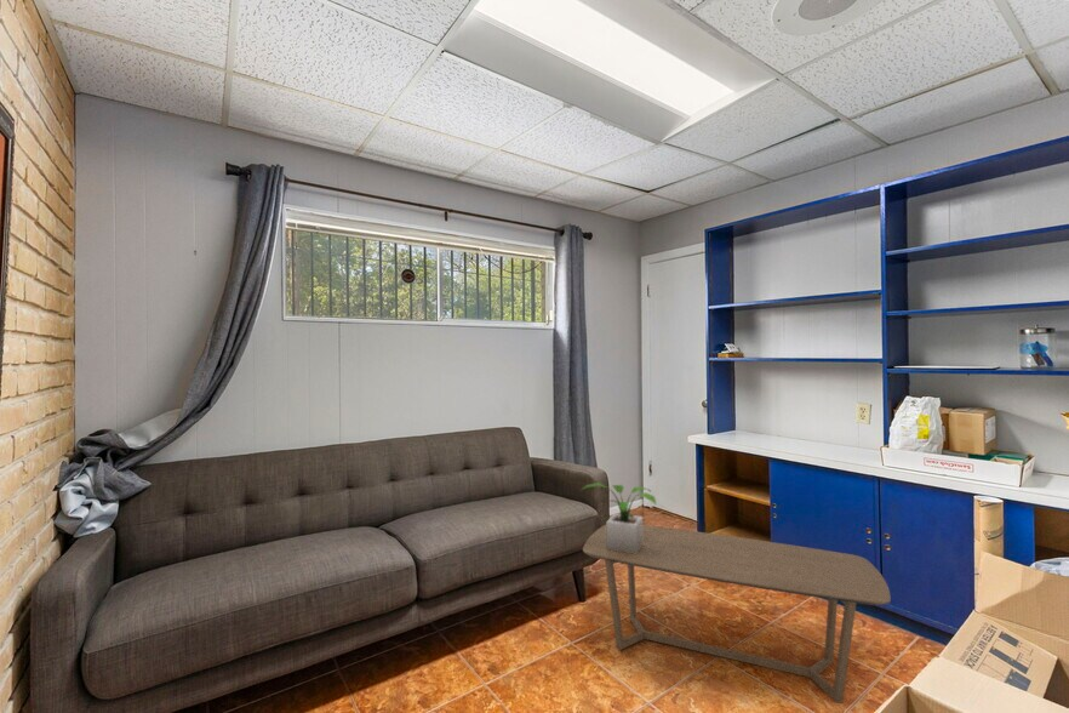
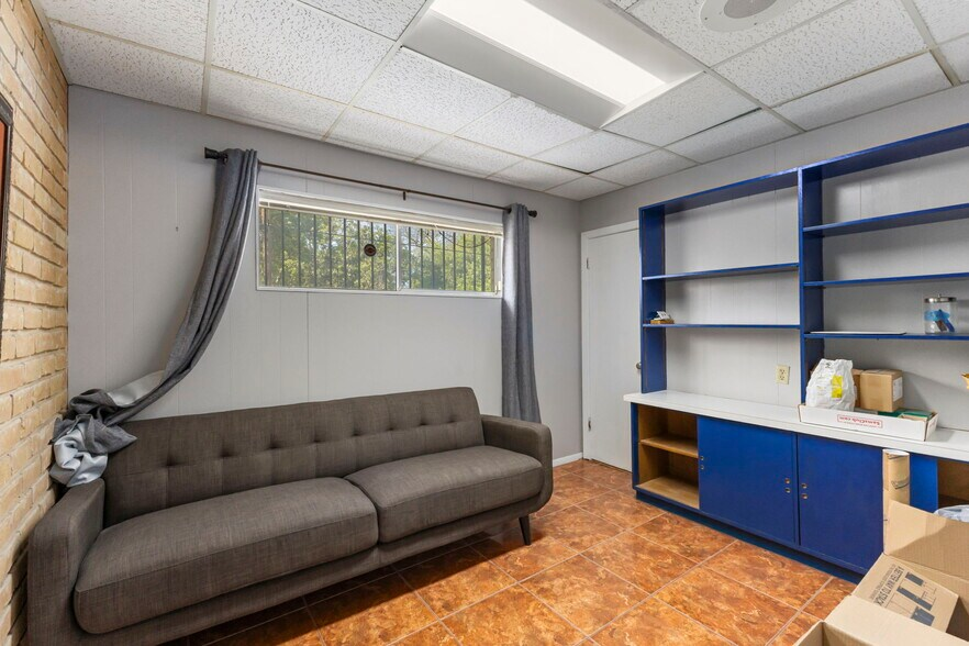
- coffee table [582,524,892,705]
- potted plant [579,481,657,554]
